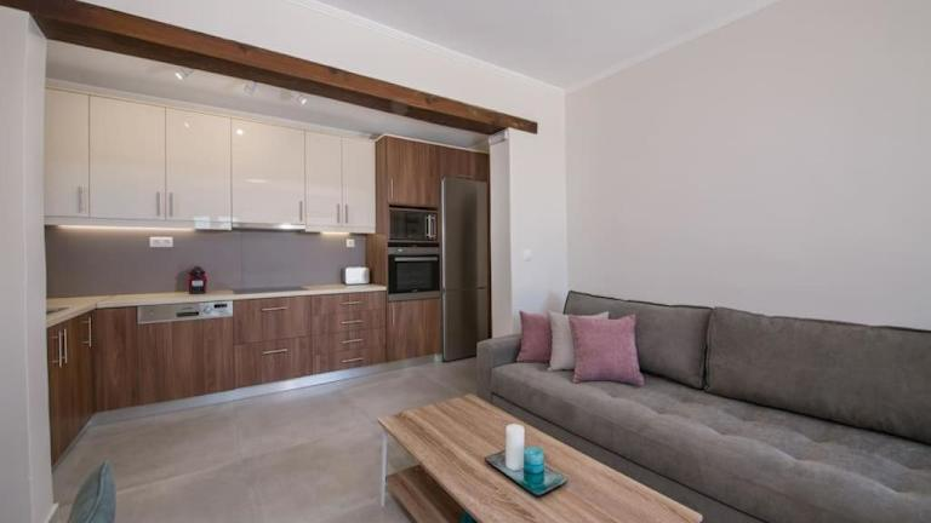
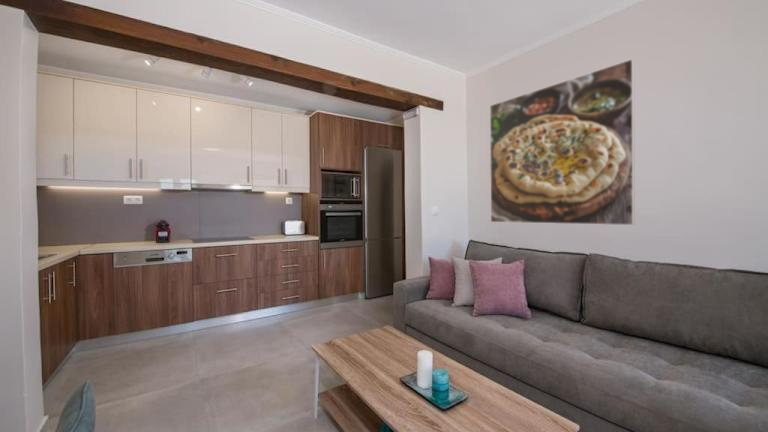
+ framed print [489,58,635,226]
